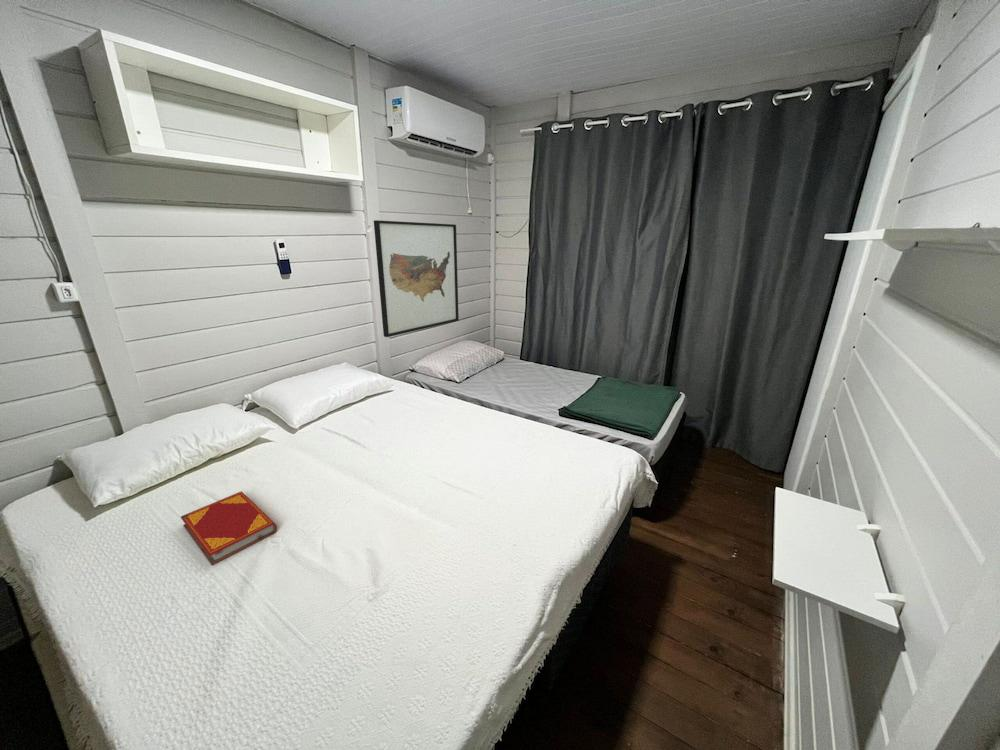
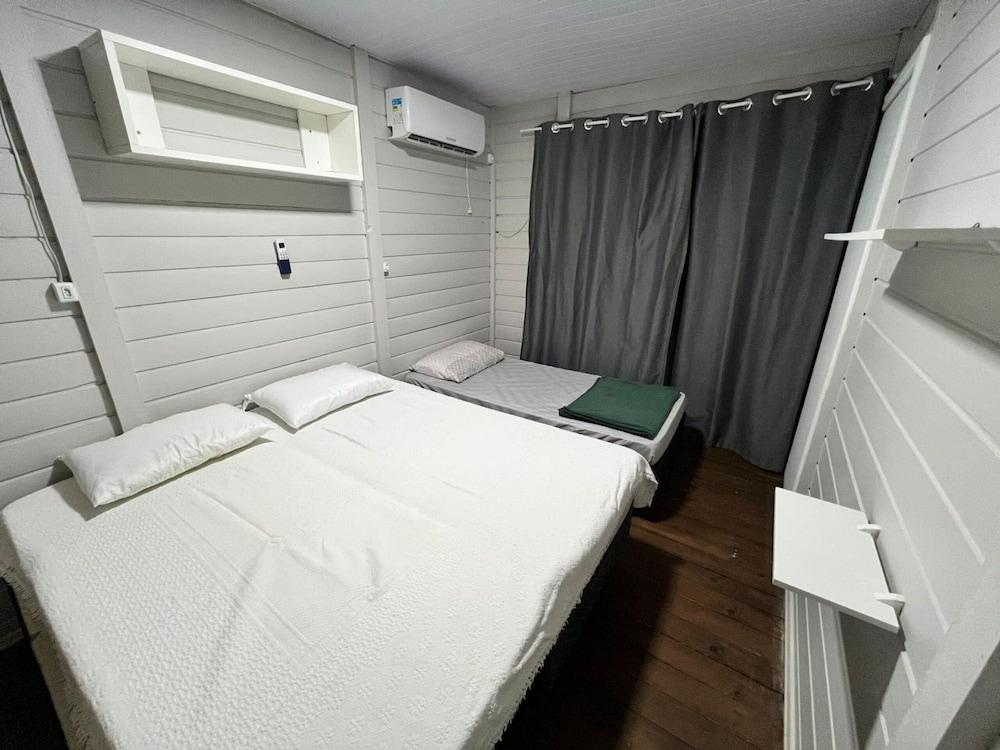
- wall art [373,219,460,338]
- hardback book [180,490,278,566]
